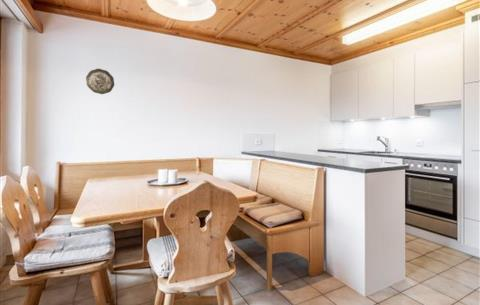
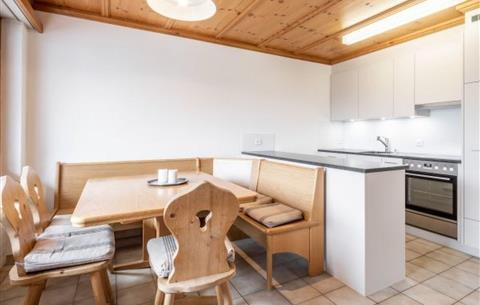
- decorative plate [85,68,115,95]
